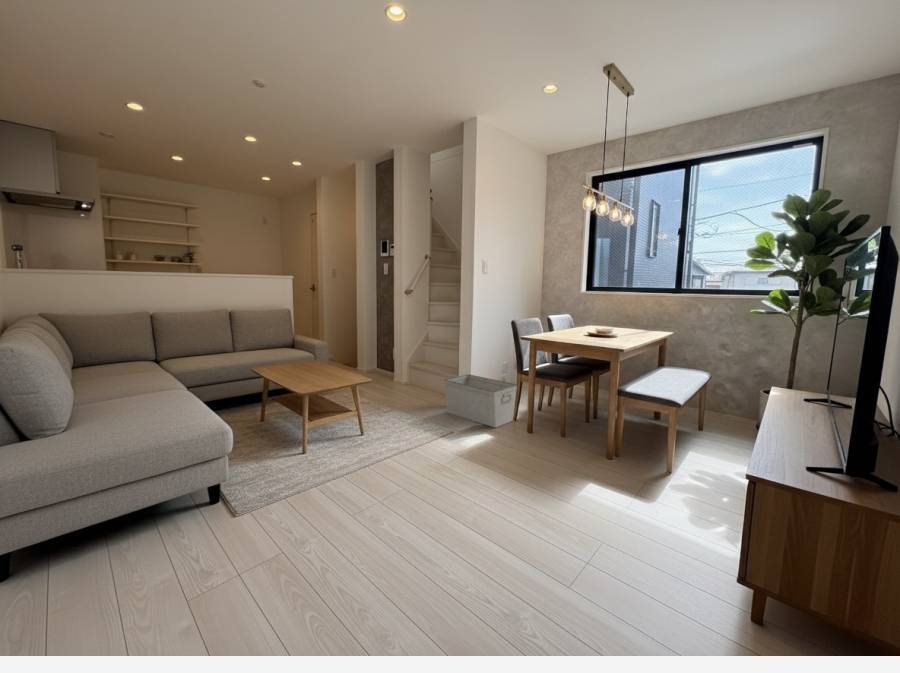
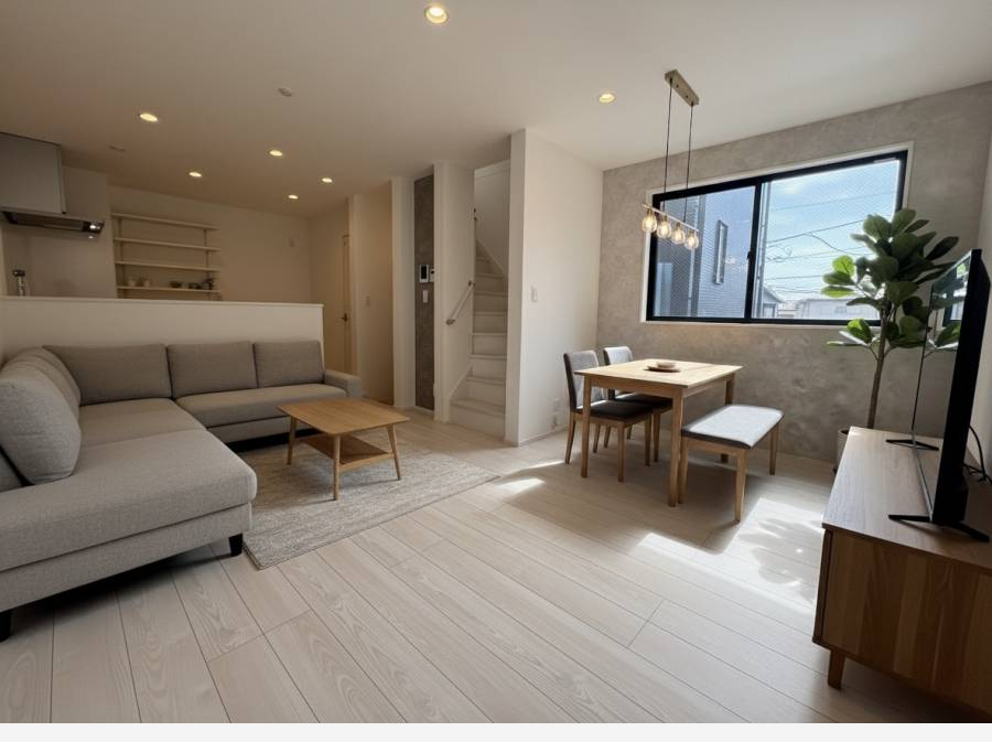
- storage bin [443,373,518,429]
